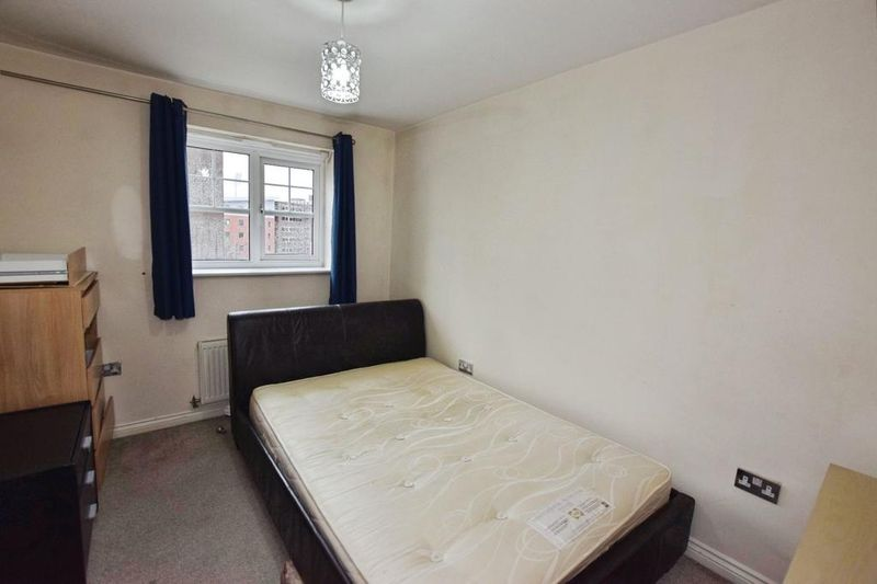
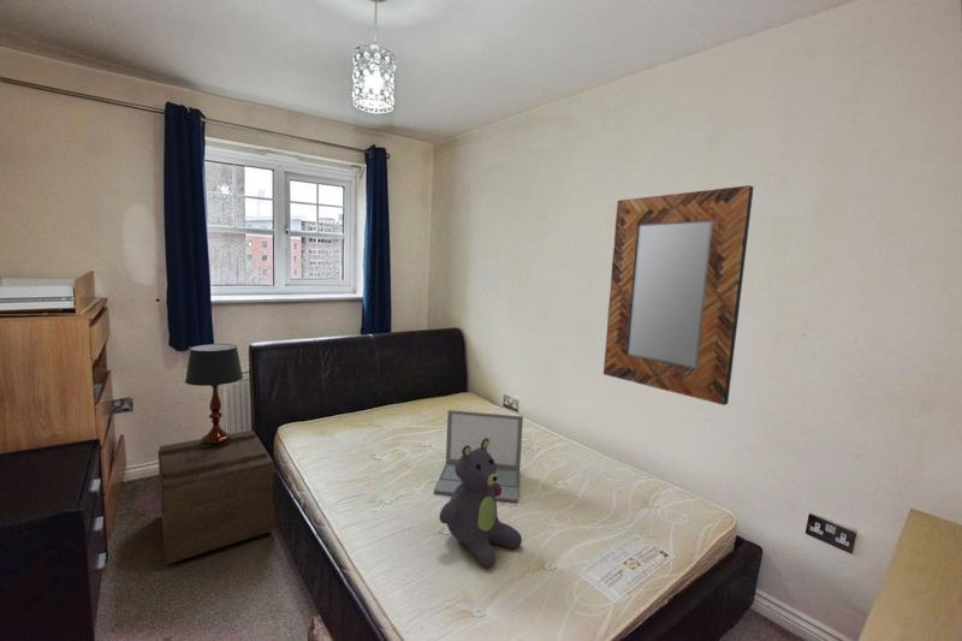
+ table lamp [184,343,244,445]
+ home mirror [602,184,755,406]
+ stuffed bear [439,438,523,569]
+ laptop [433,409,524,503]
+ wooden crate [158,429,277,565]
